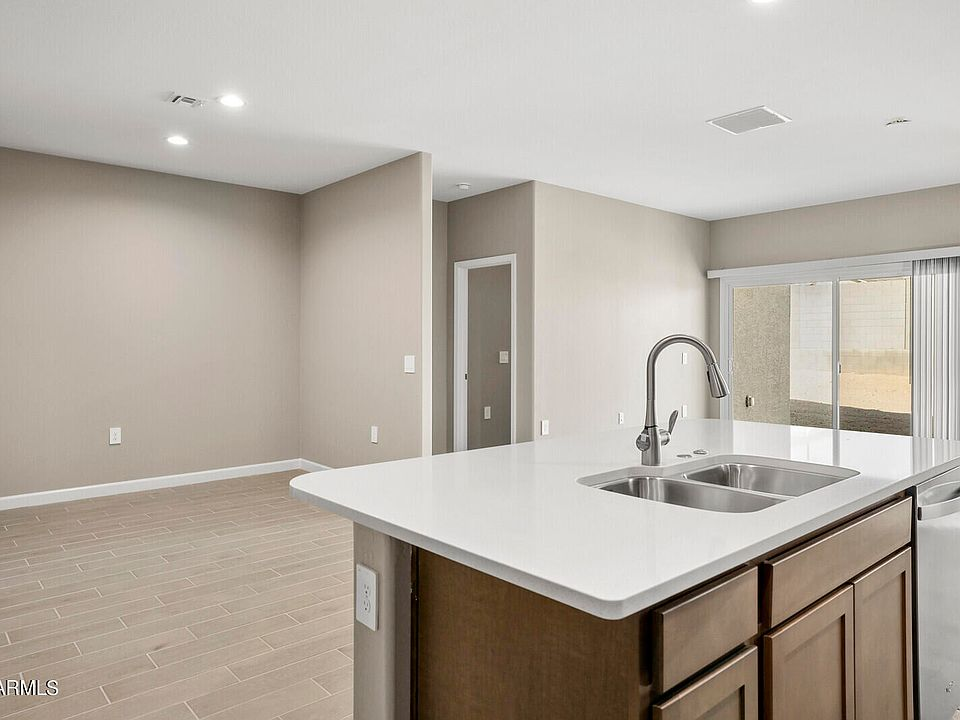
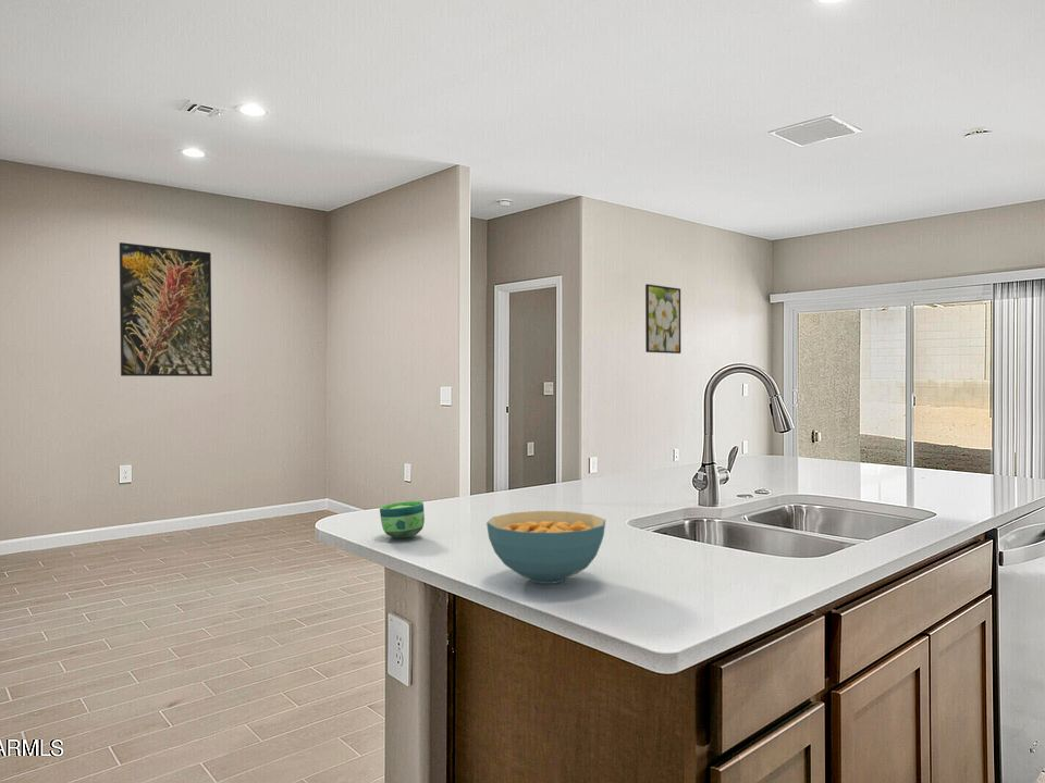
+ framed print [644,283,681,355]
+ cereal bowl [485,510,606,585]
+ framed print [119,241,213,377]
+ cup [379,500,426,539]
